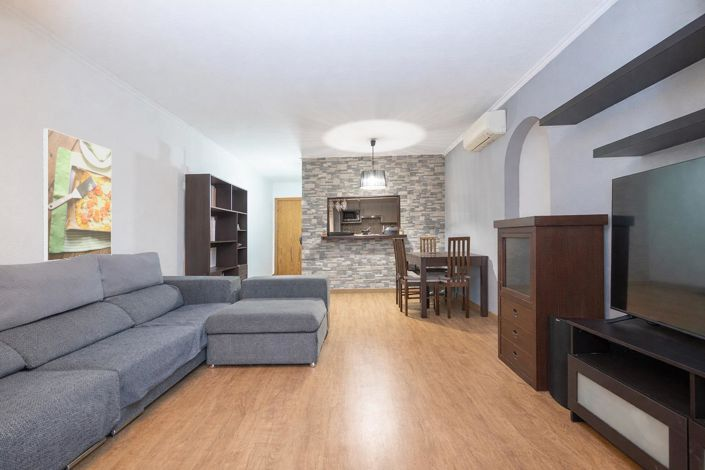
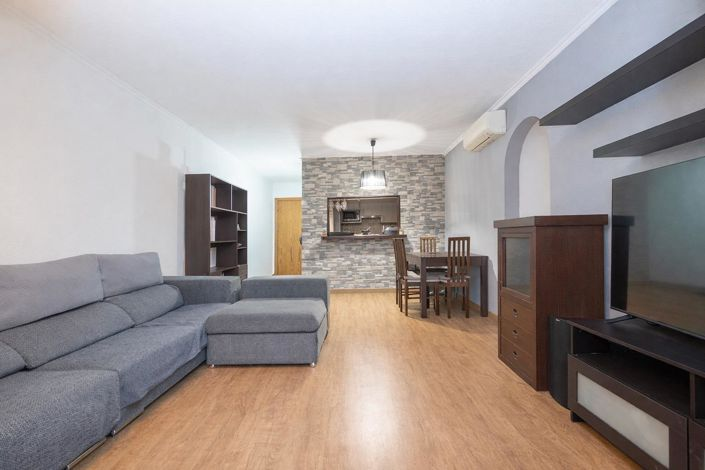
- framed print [42,127,113,262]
